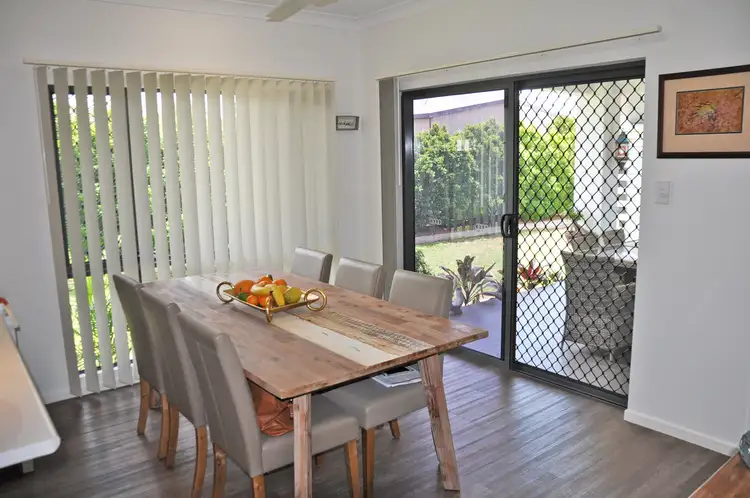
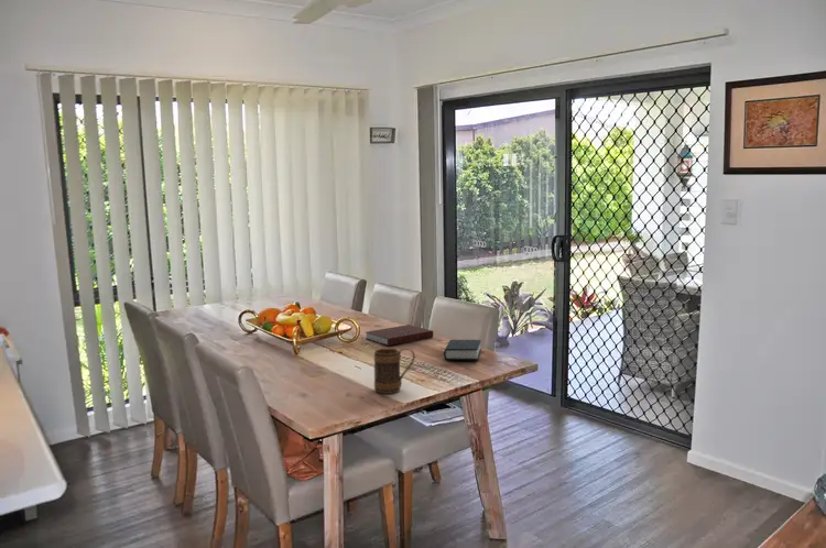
+ mug [373,347,416,395]
+ notebook [365,324,434,347]
+ book [443,339,482,361]
